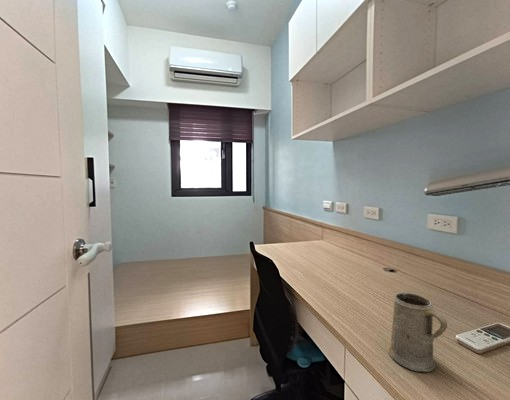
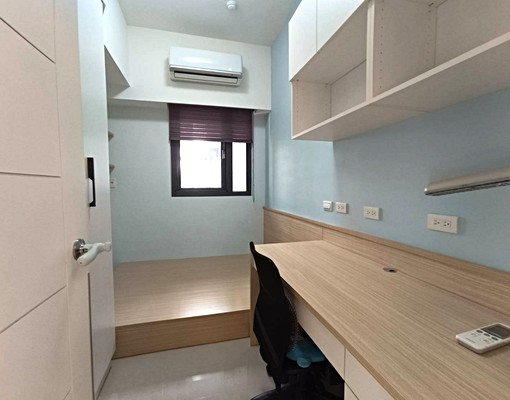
- mug [388,292,448,373]
